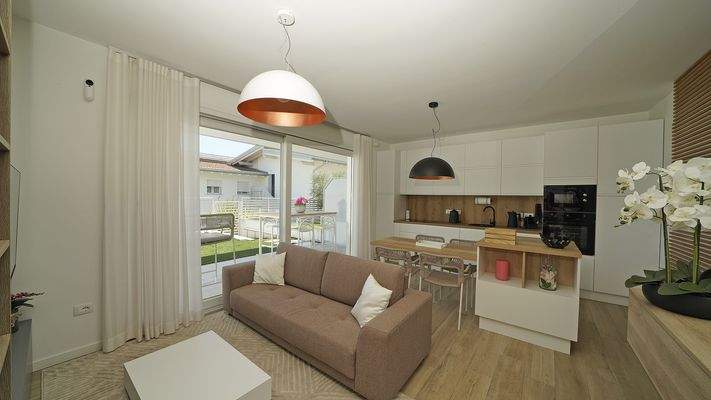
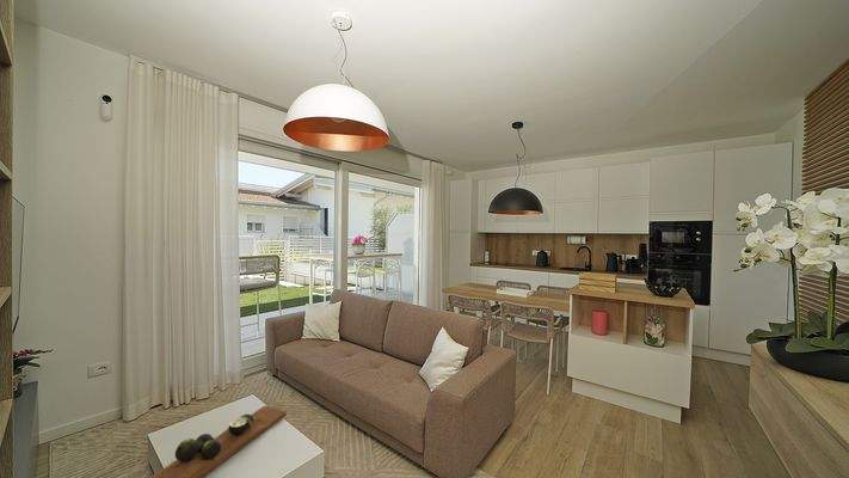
+ decorative tray [149,405,288,478]
